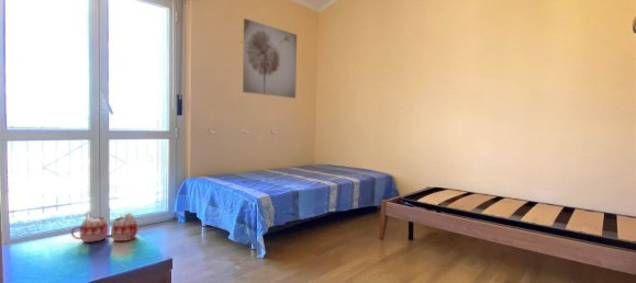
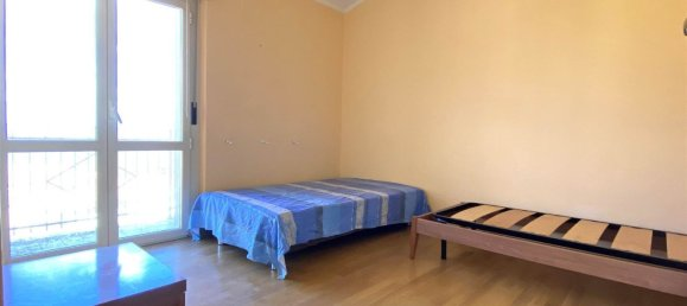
- wall art [242,18,298,99]
- mug [70,211,140,244]
